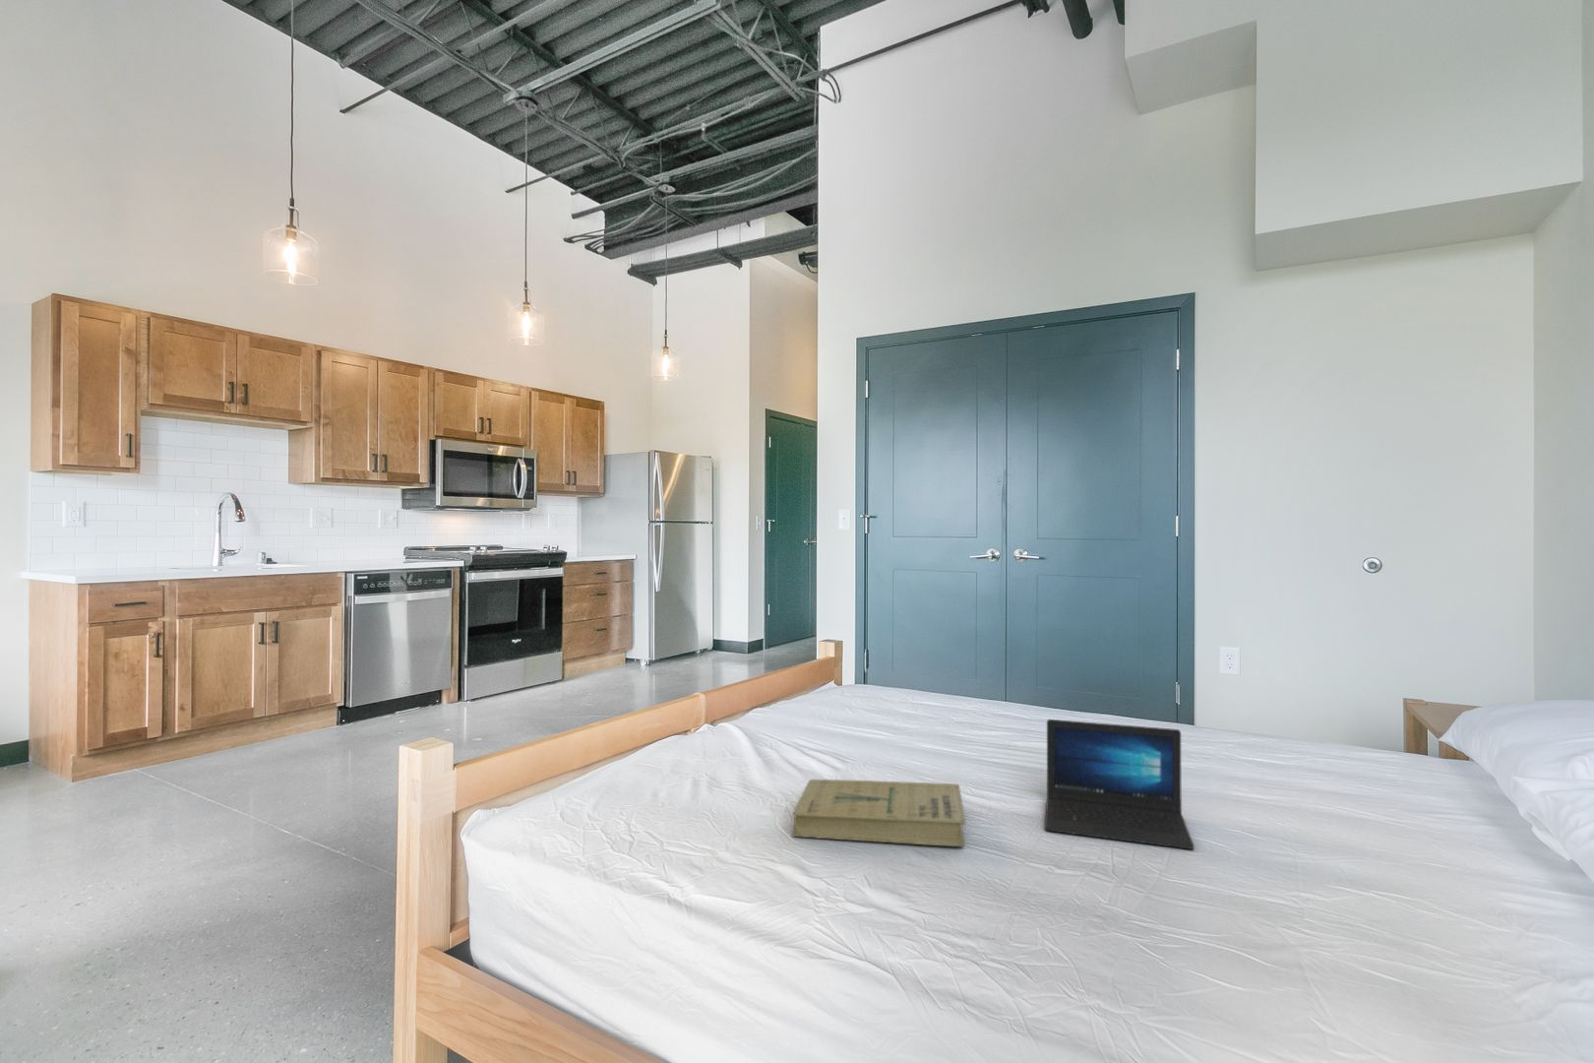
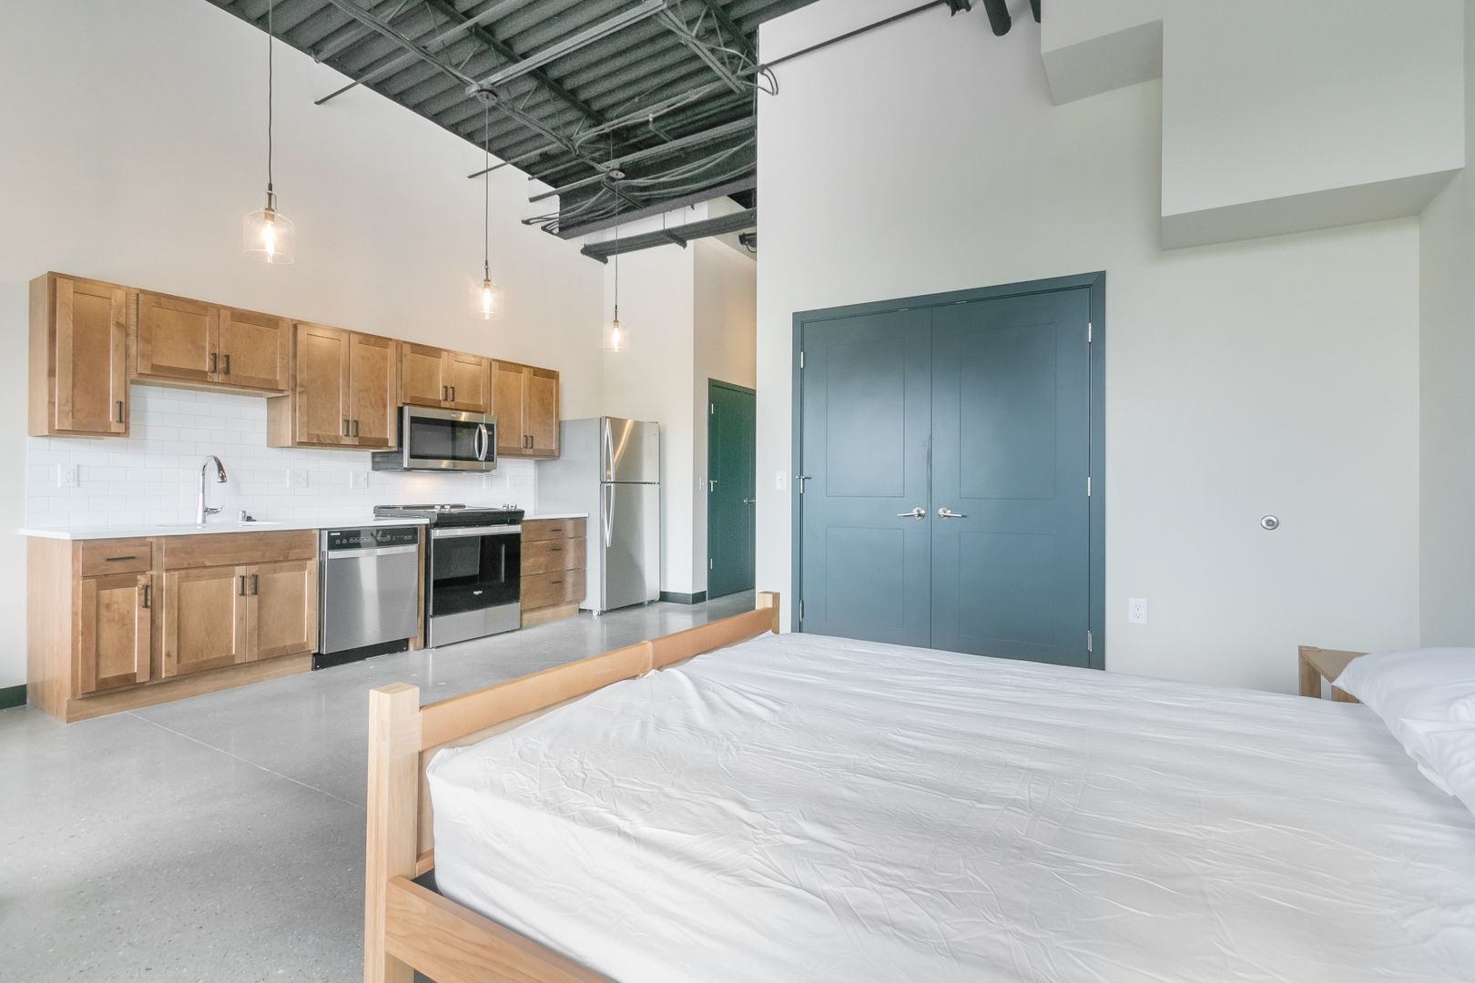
- book [791,778,967,847]
- laptop [1044,719,1196,851]
